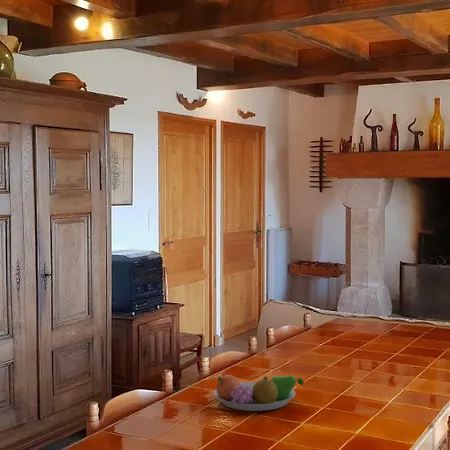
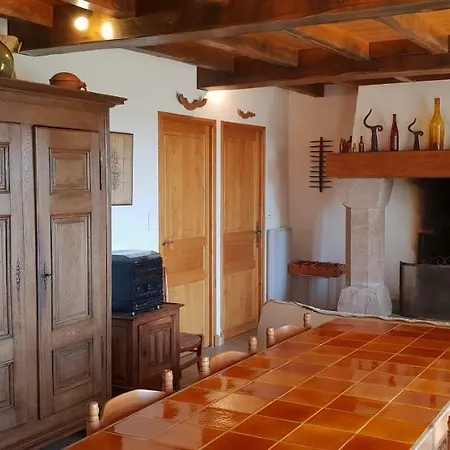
- fruit bowl [213,374,305,412]
